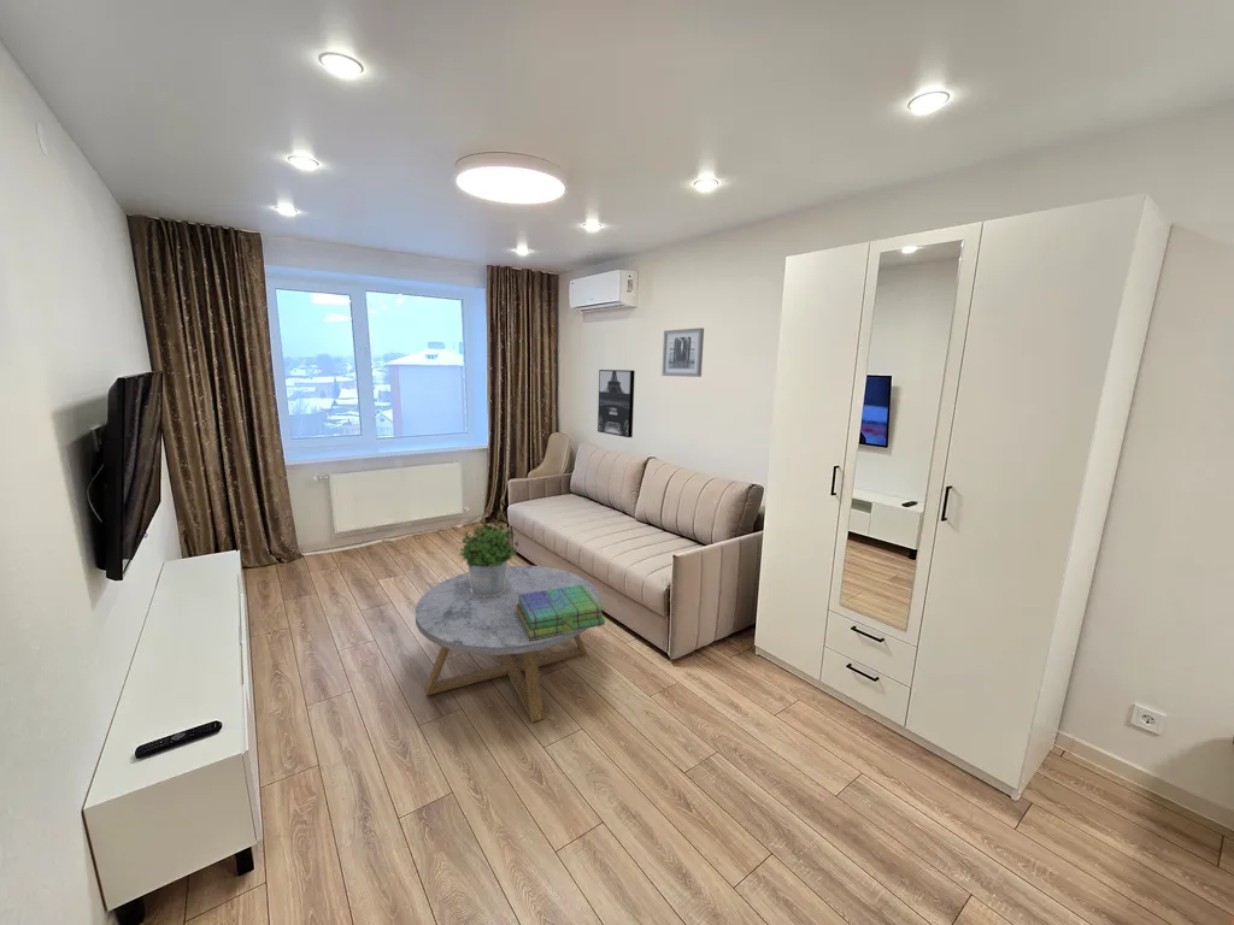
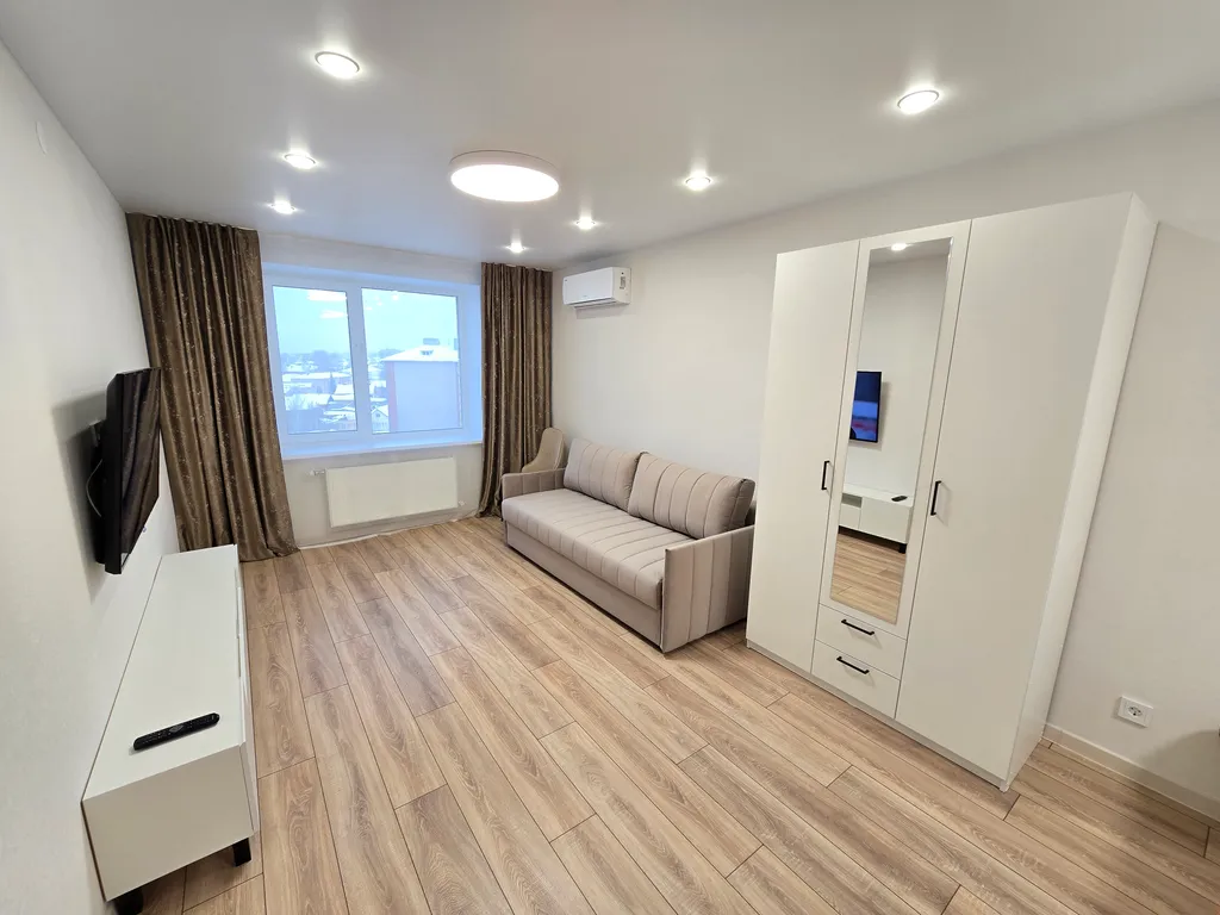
- potted plant [459,520,519,597]
- stack of books [515,584,606,640]
- wall art [660,326,705,378]
- wall art [597,369,636,438]
- coffee table [415,564,601,723]
